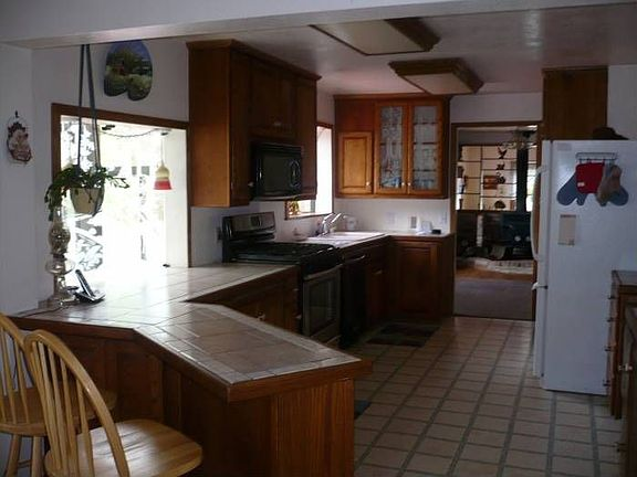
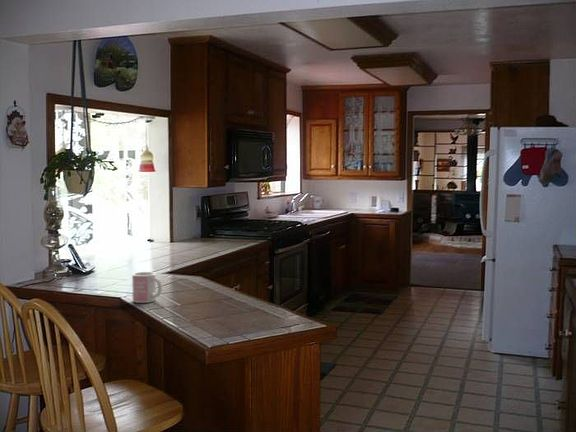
+ mug [131,271,163,304]
